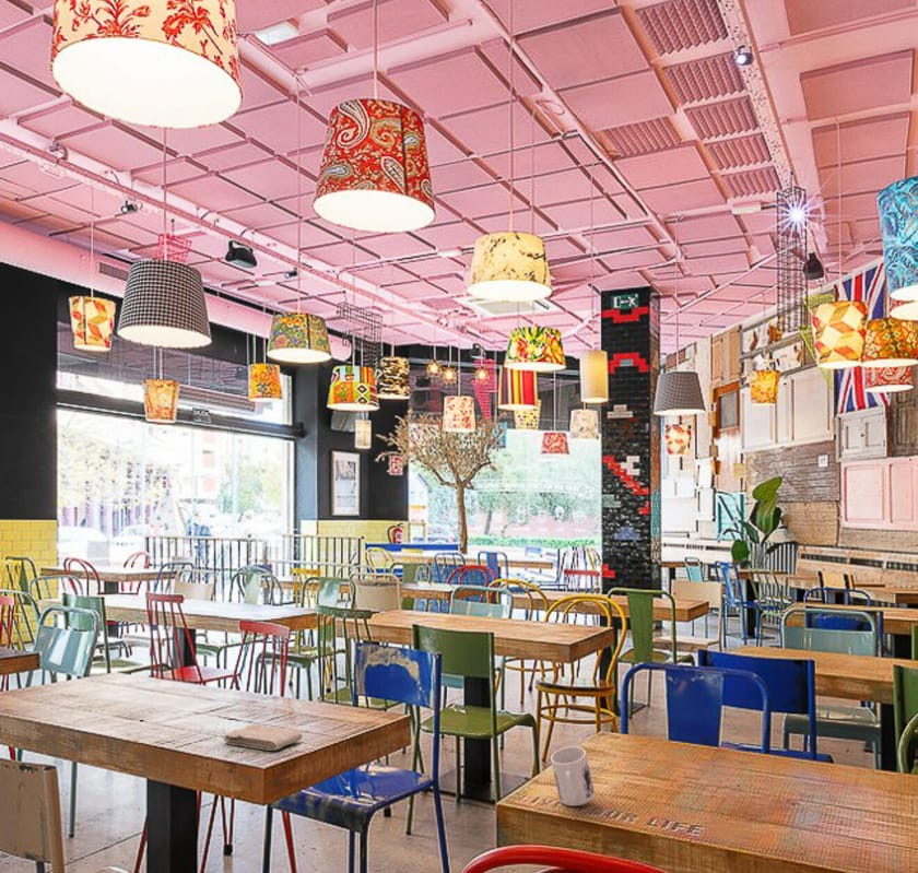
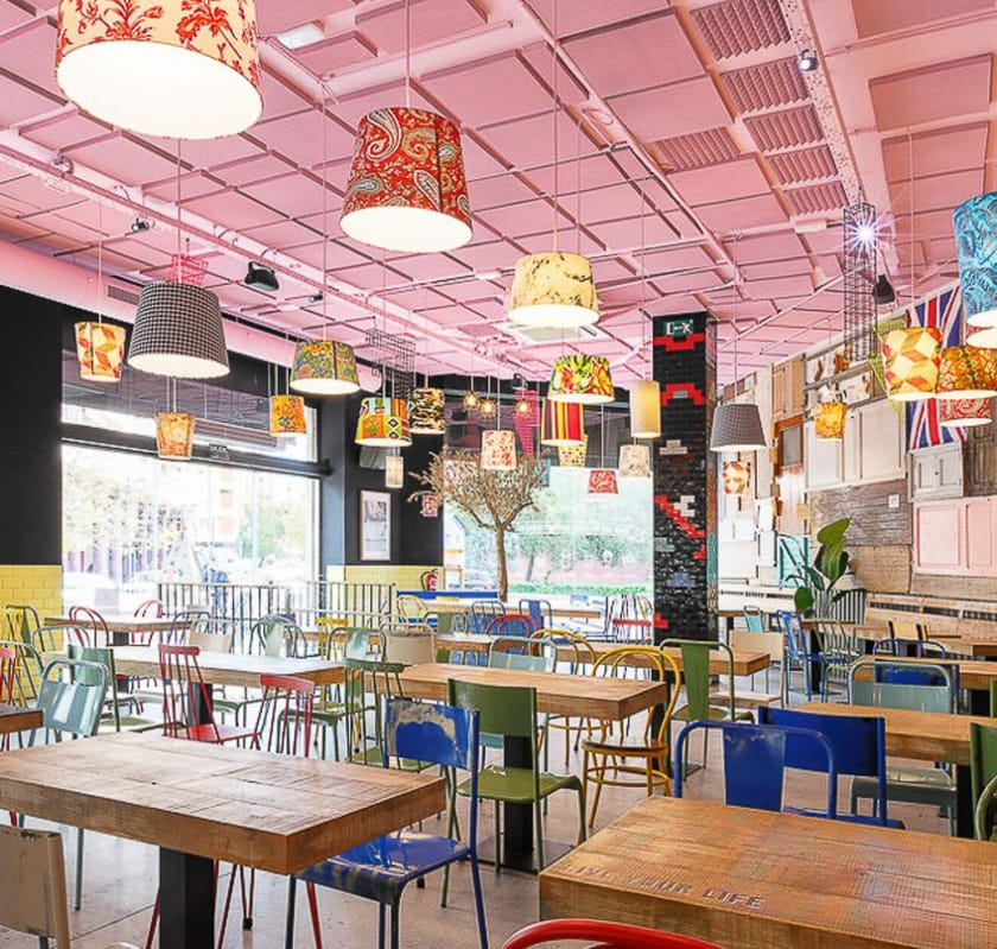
- mug [550,745,596,807]
- washcloth [223,723,304,752]
